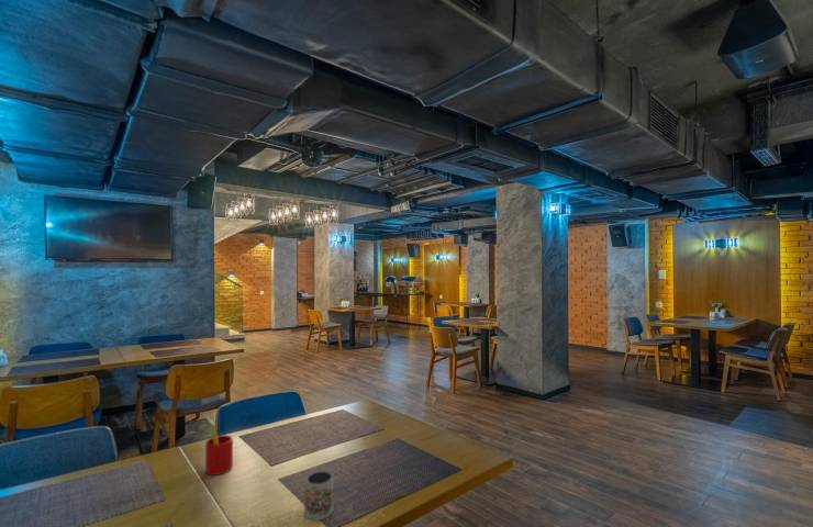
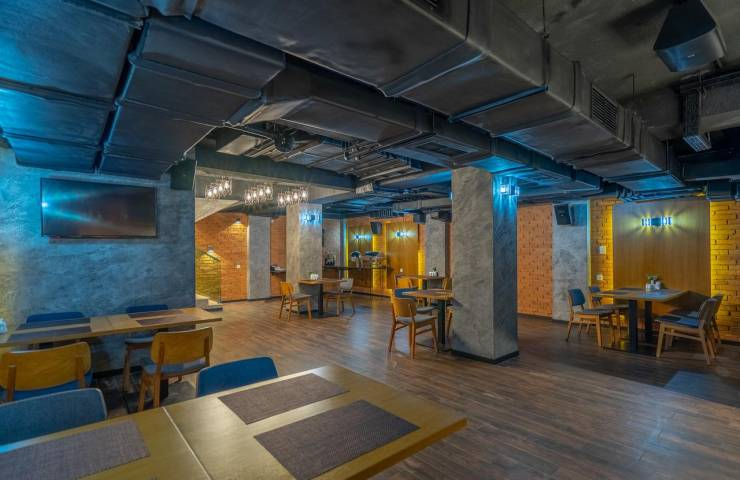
- straw [204,424,234,476]
- mug [303,469,335,522]
